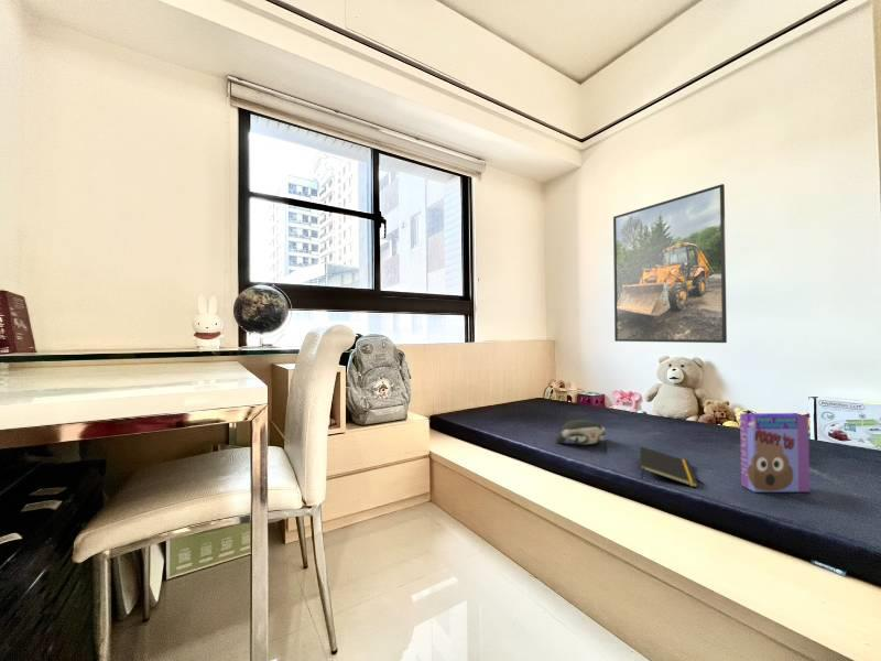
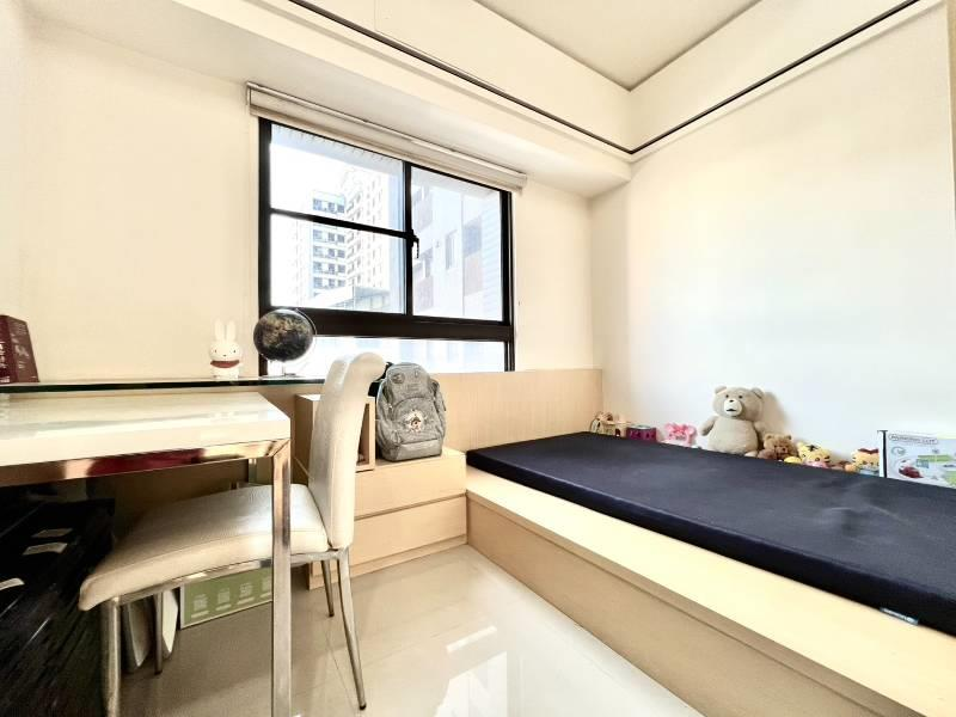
- cereal box [739,412,811,494]
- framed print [612,183,728,344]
- notepad [639,445,699,489]
- plush toy [554,419,607,445]
